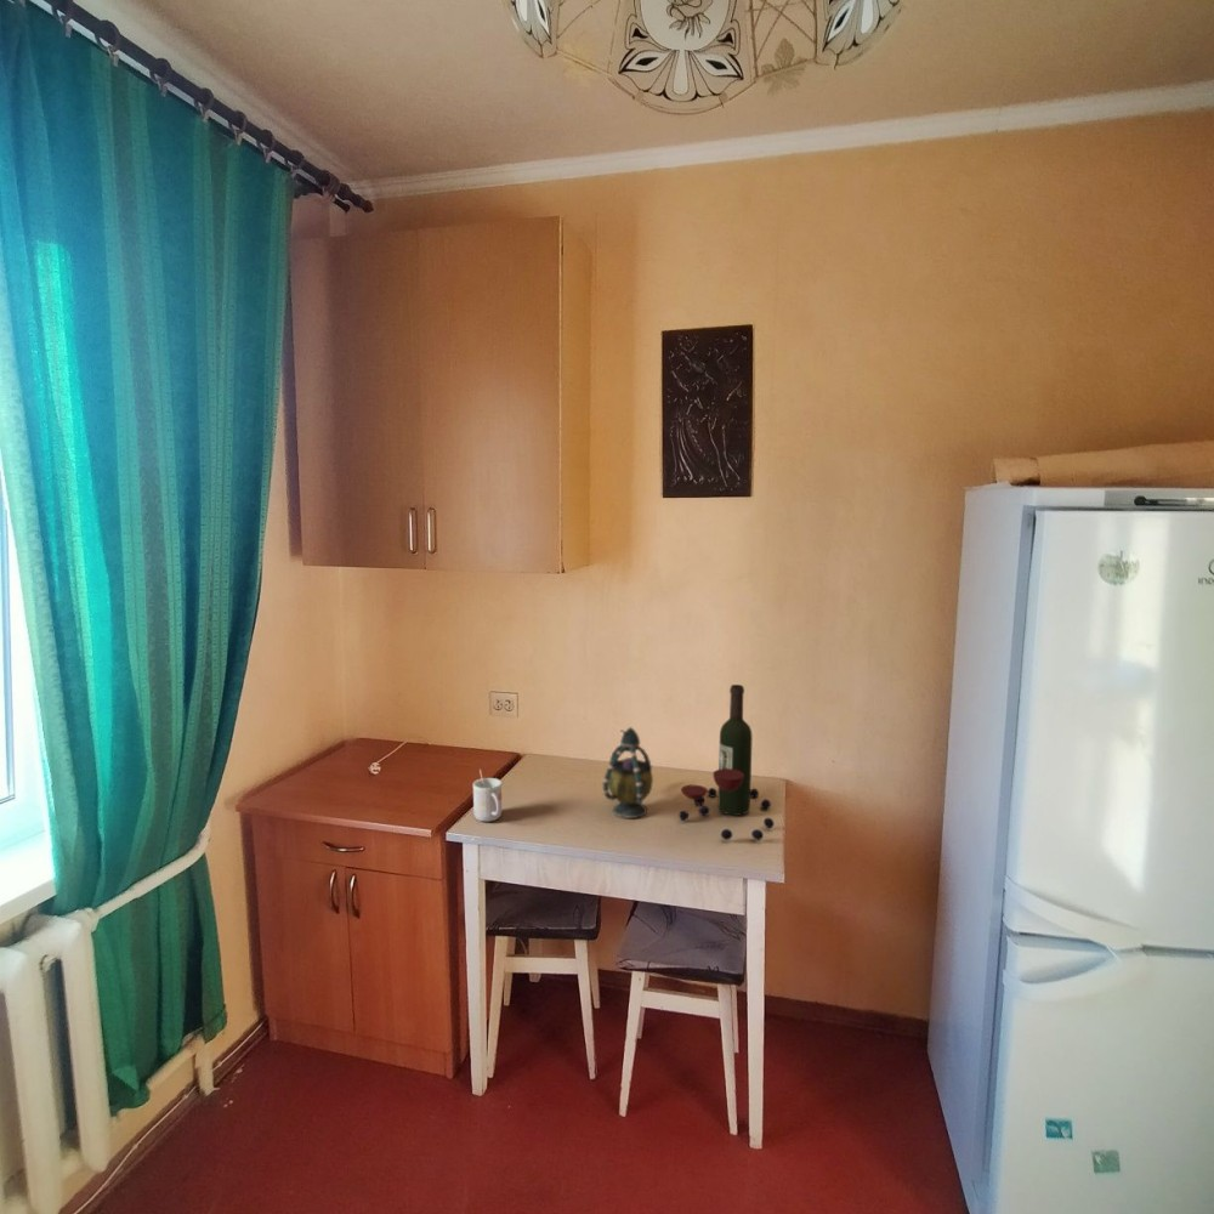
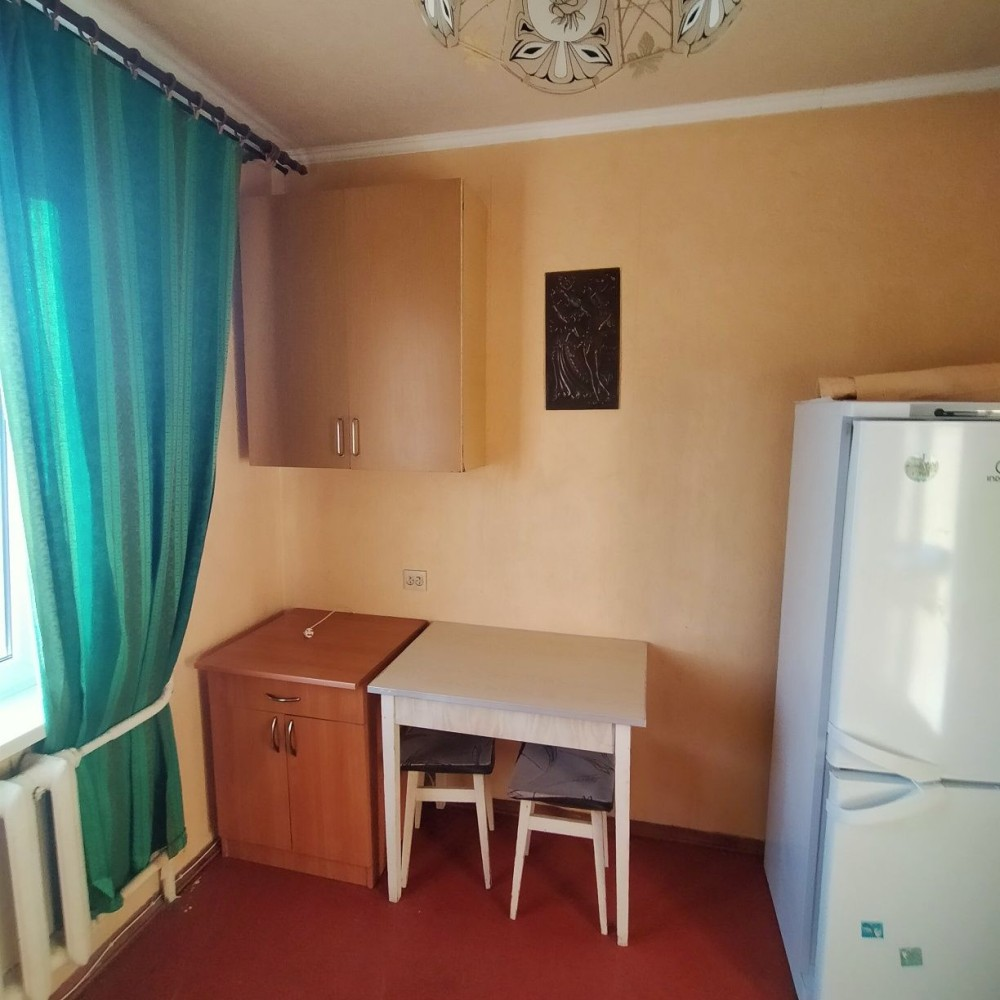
- teapot [602,726,654,819]
- mug [472,768,503,823]
- wine bottle [677,683,776,841]
